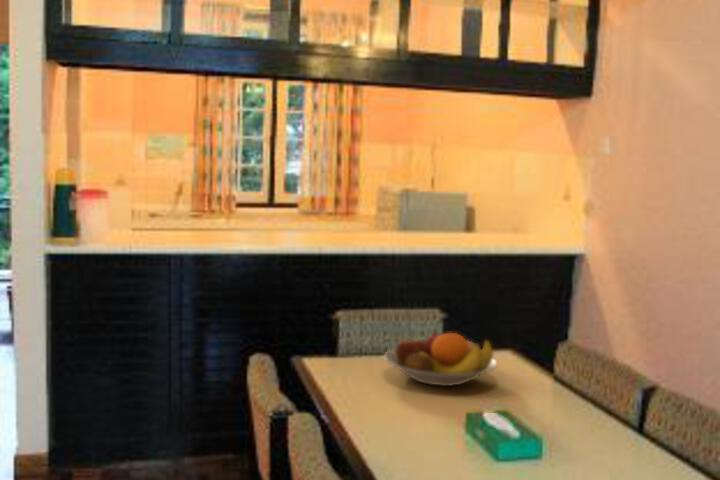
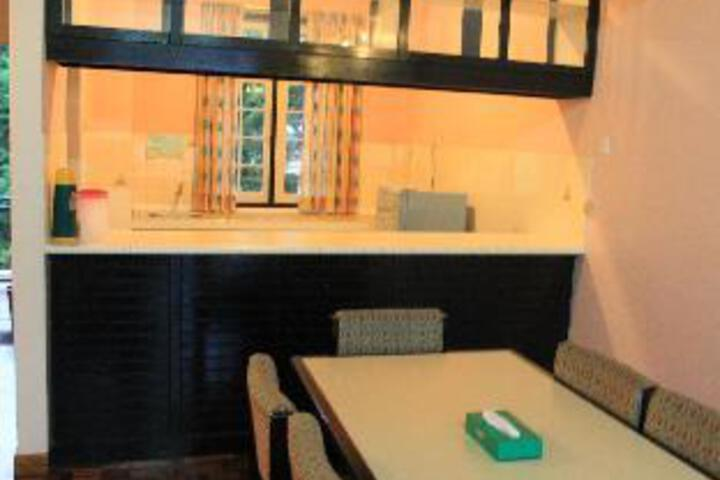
- fruit bowl [383,331,499,387]
